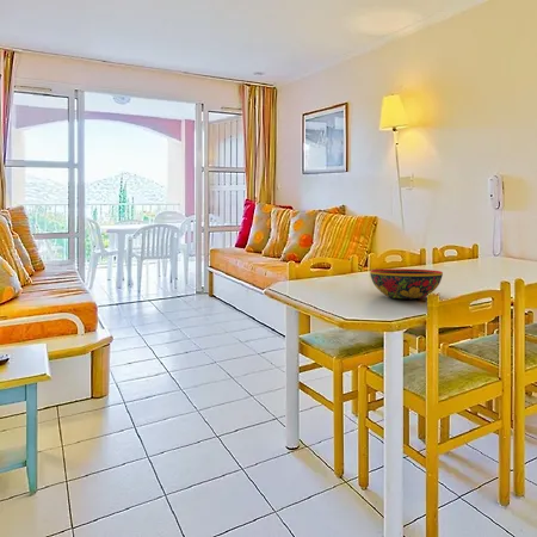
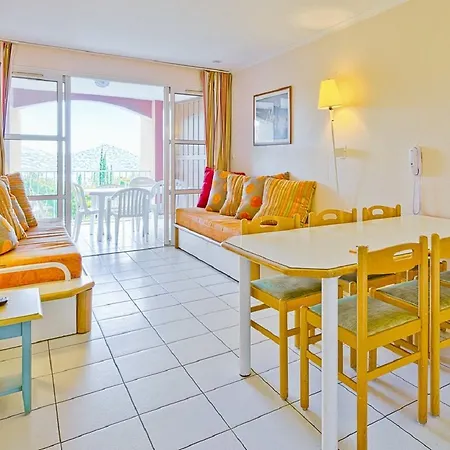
- bowl [369,267,444,300]
